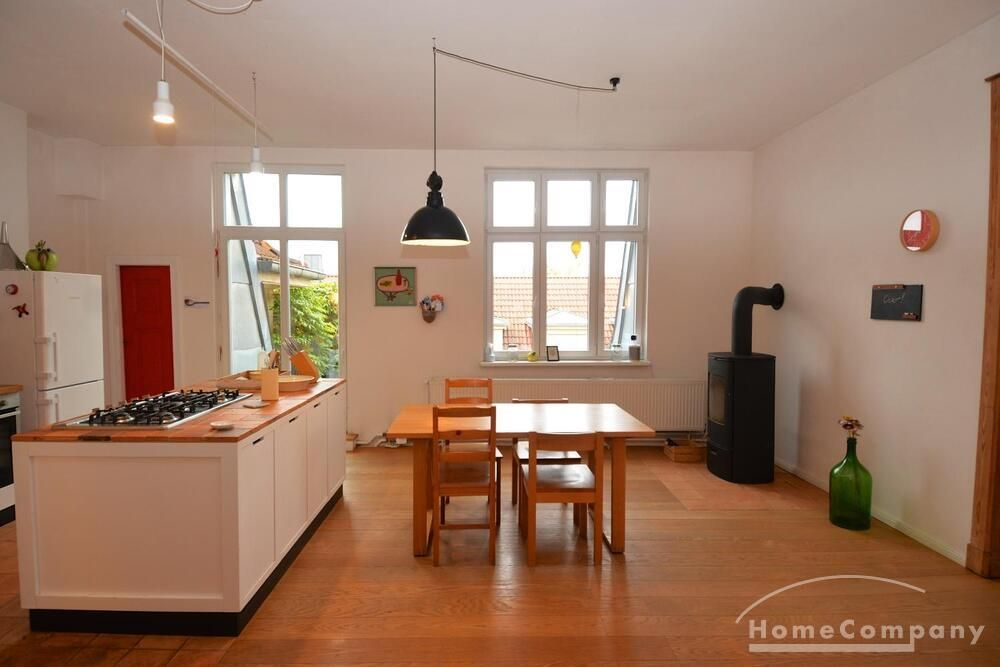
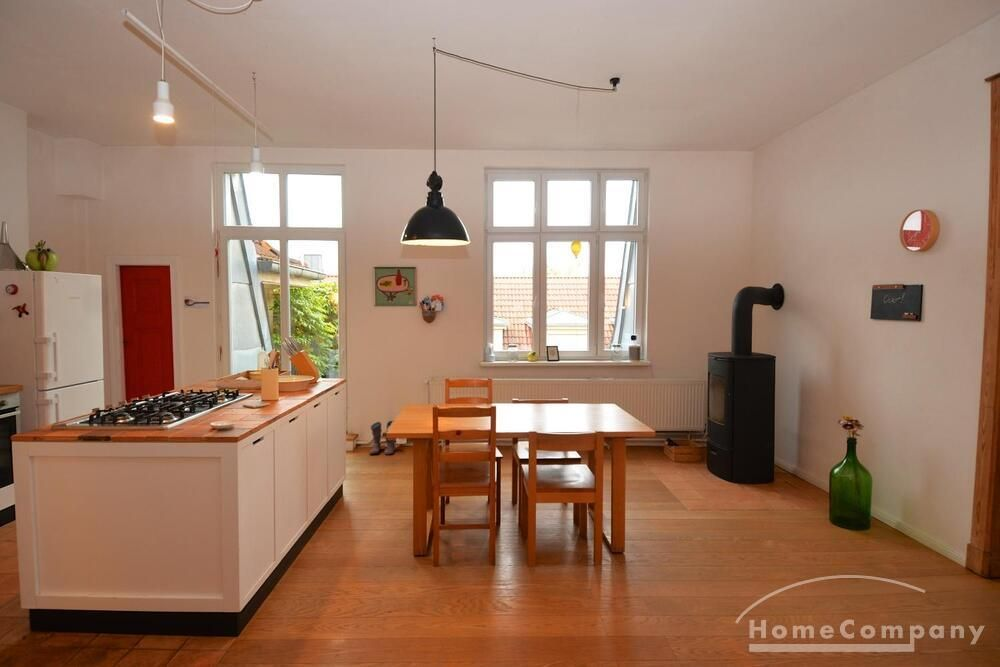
+ boots [368,420,397,456]
